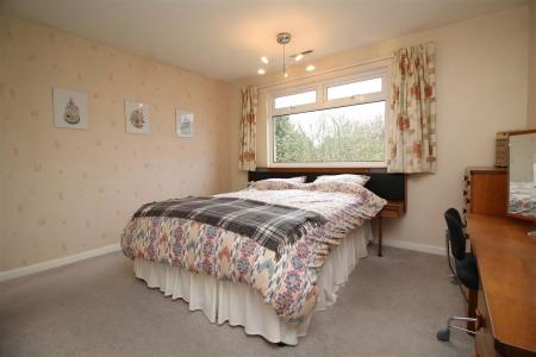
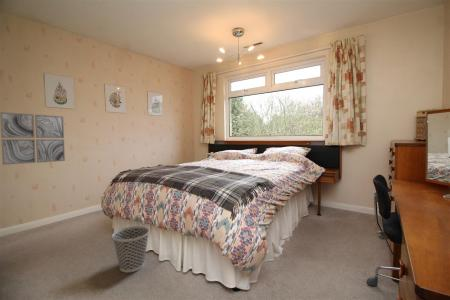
+ wastebasket [111,225,151,274]
+ wall art [0,111,66,166]
